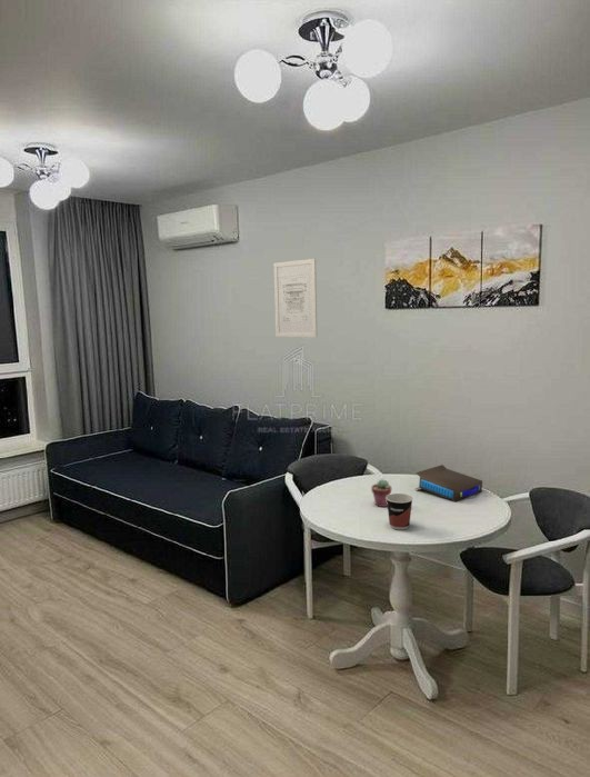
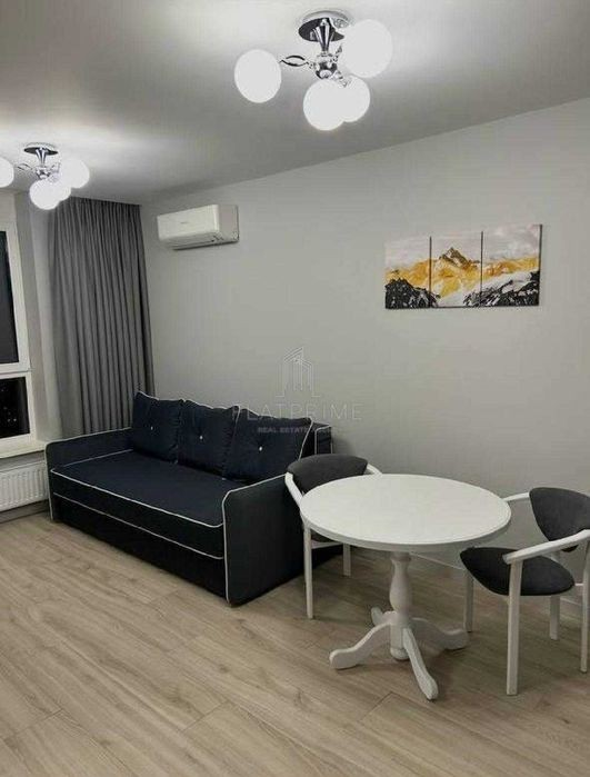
- potted succulent [370,478,392,508]
- wall art [272,258,318,338]
- cup [387,492,414,530]
- book [413,464,483,502]
